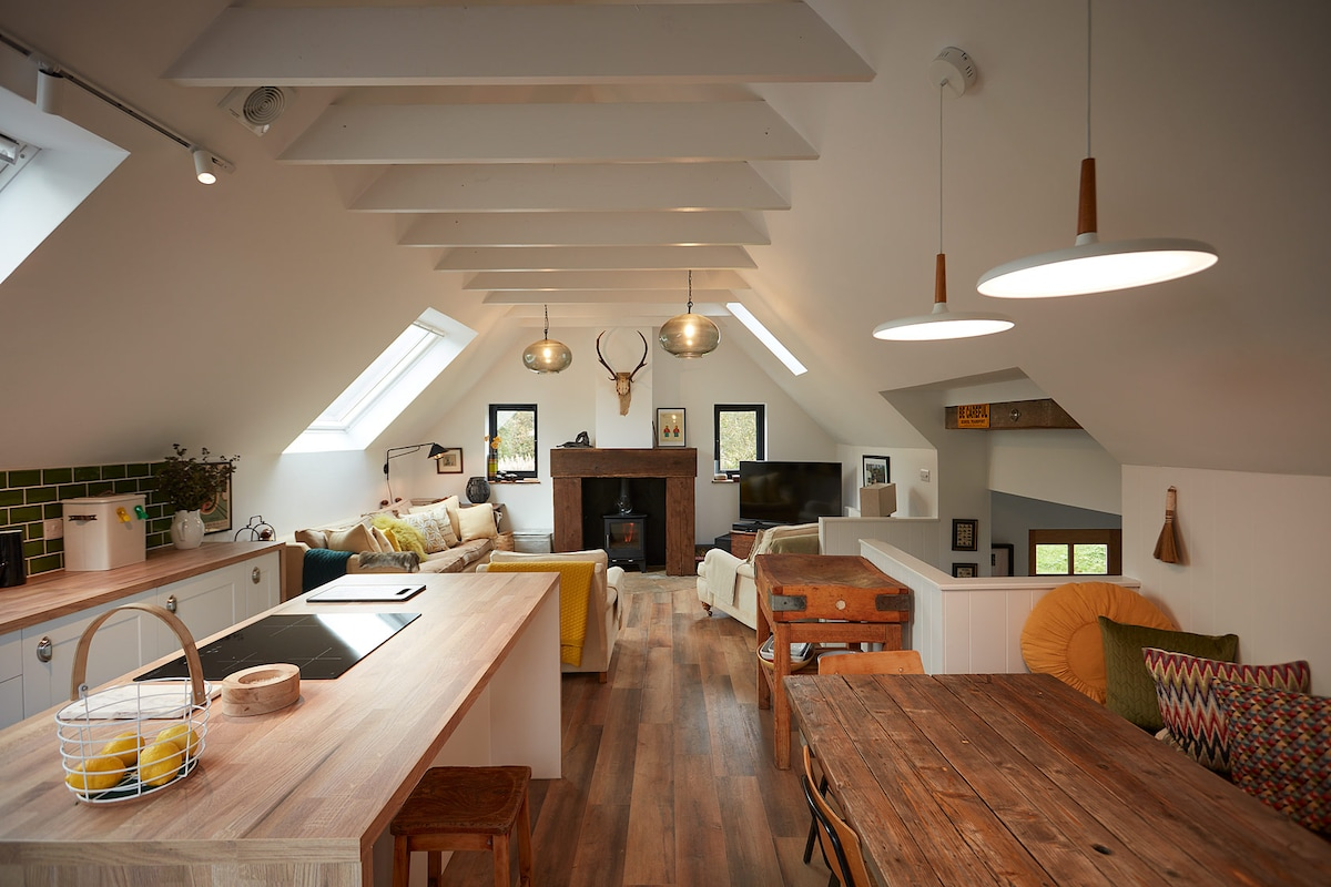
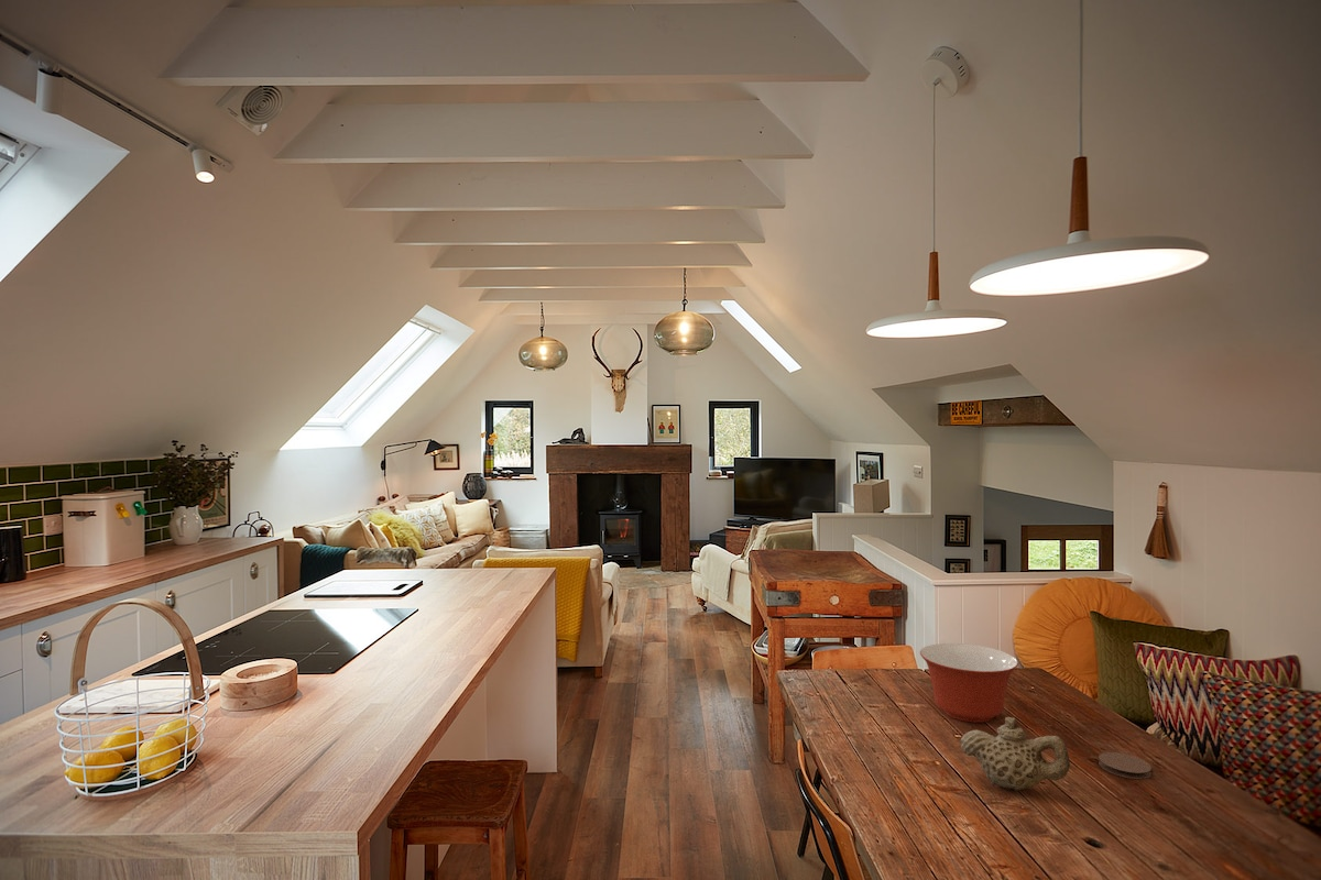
+ teapot [960,716,1071,792]
+ mixing bowl [919,642,1019,724]
+ coaster [1098,751,1153,780]
